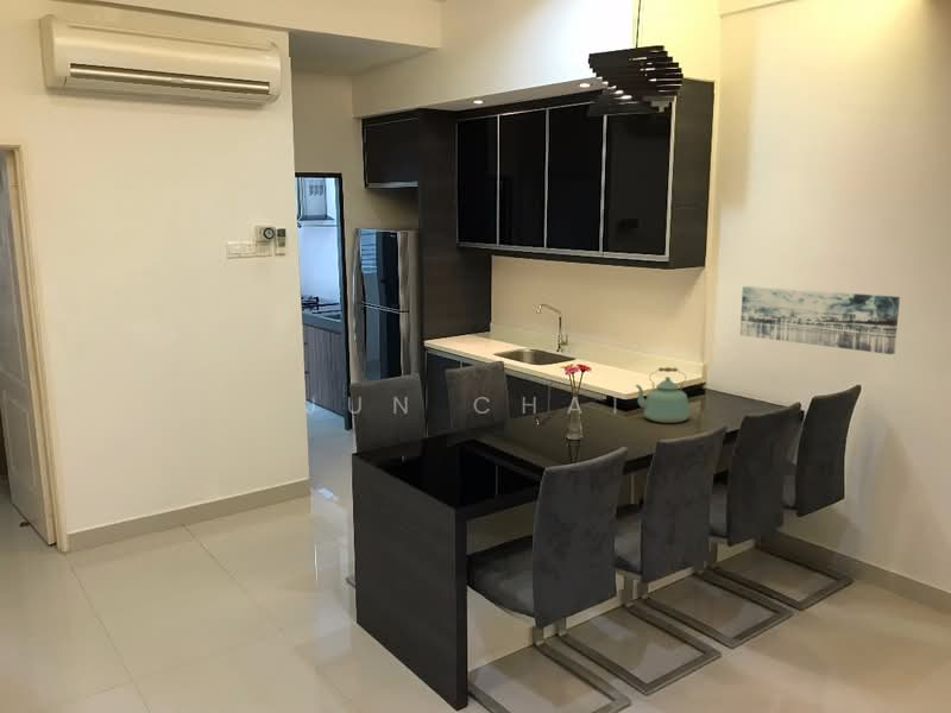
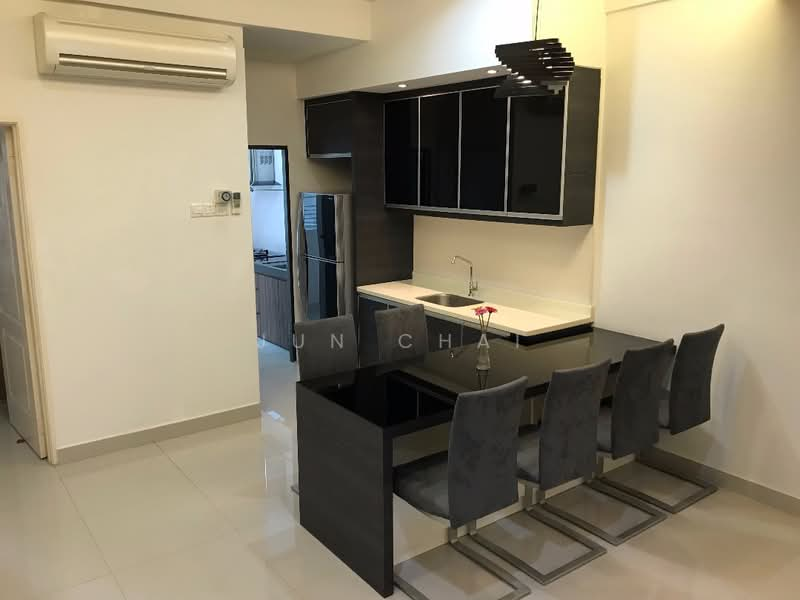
- kettle [635,366,691,424]
- wall art [739,285,901,355]
